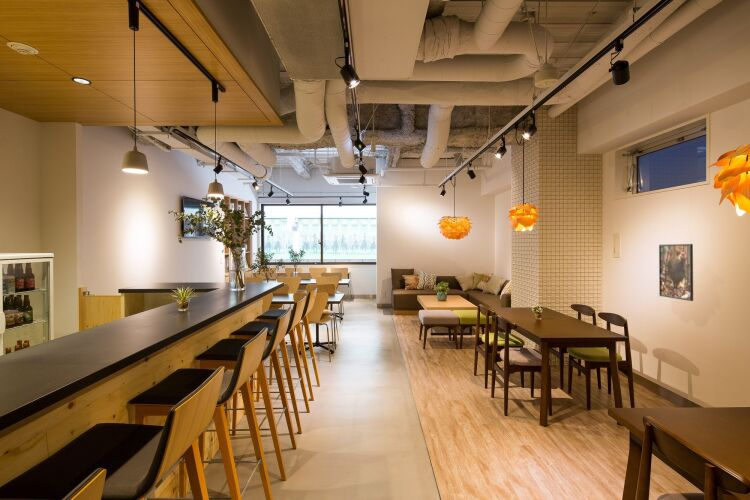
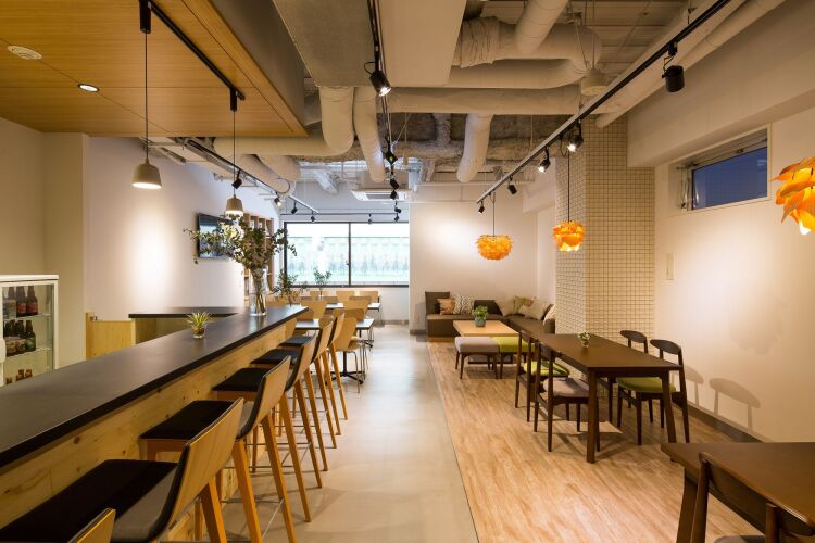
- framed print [658,243,694,302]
